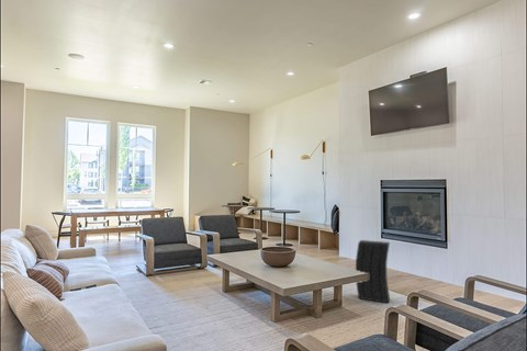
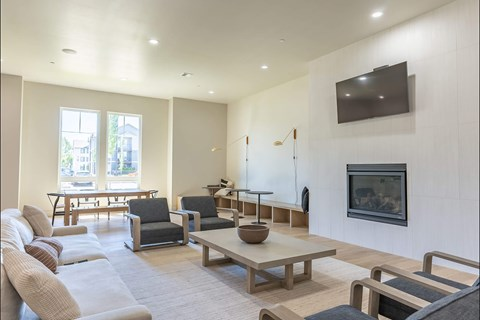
- speaker [355,239,391,304]
